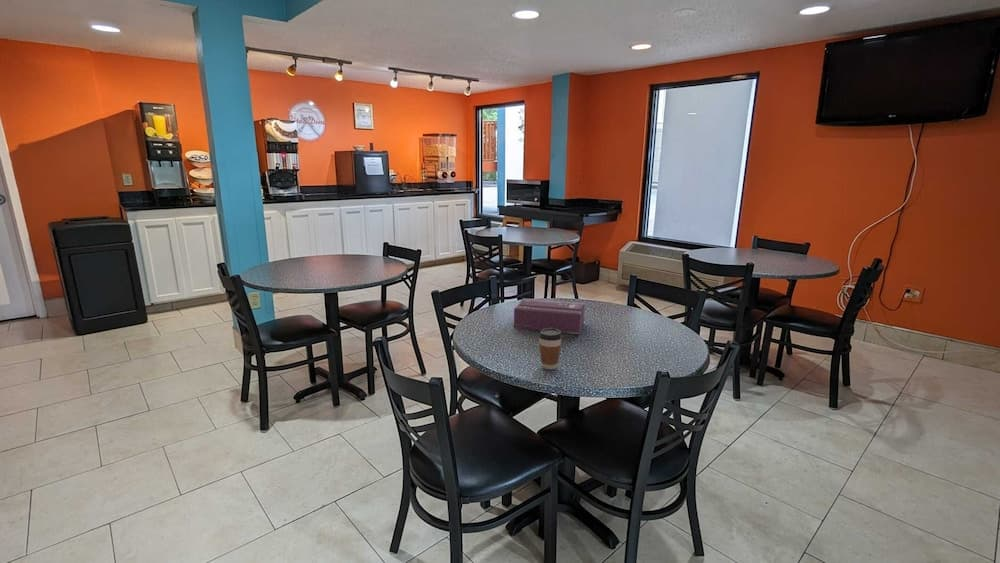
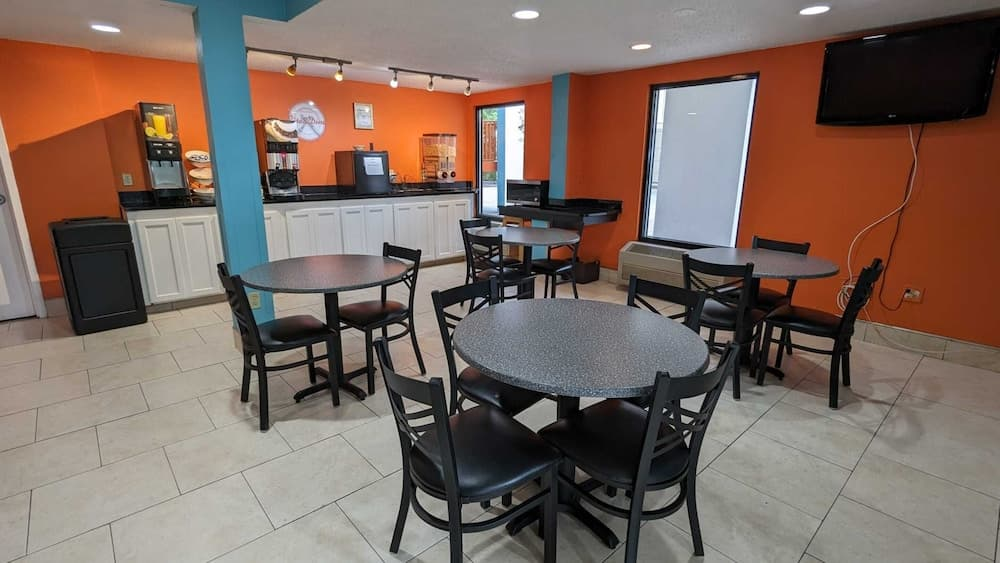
- tissue box [513,297,586,335]
- coffee cup [538,328,563,370]
